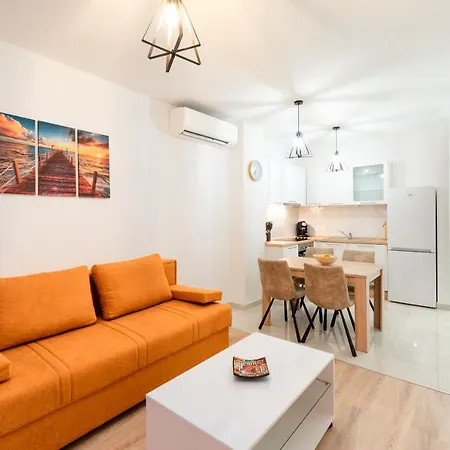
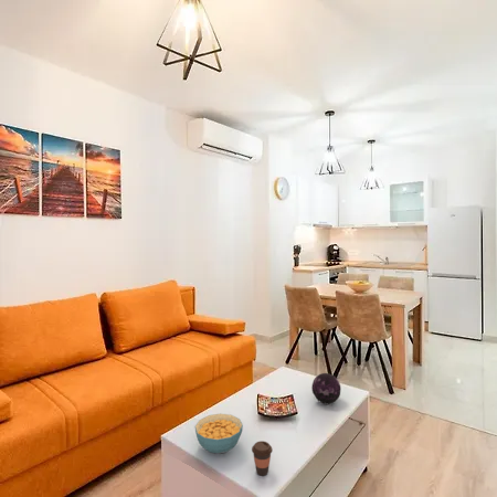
+ cereal bowl [194,412,244,454]
+ coffee cup [251,440,274,477]
+ decorative orb [310,372,341,405]
